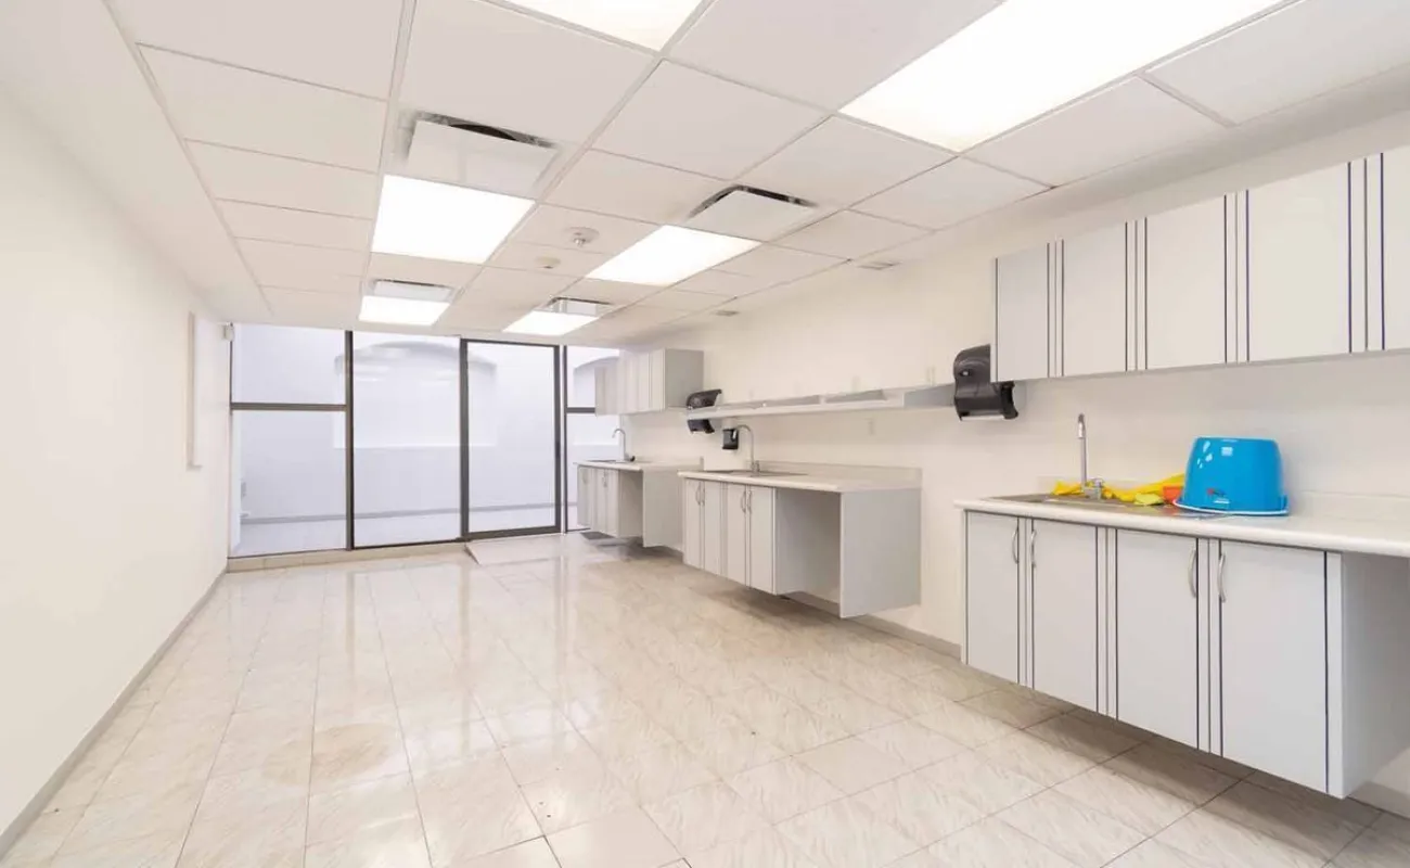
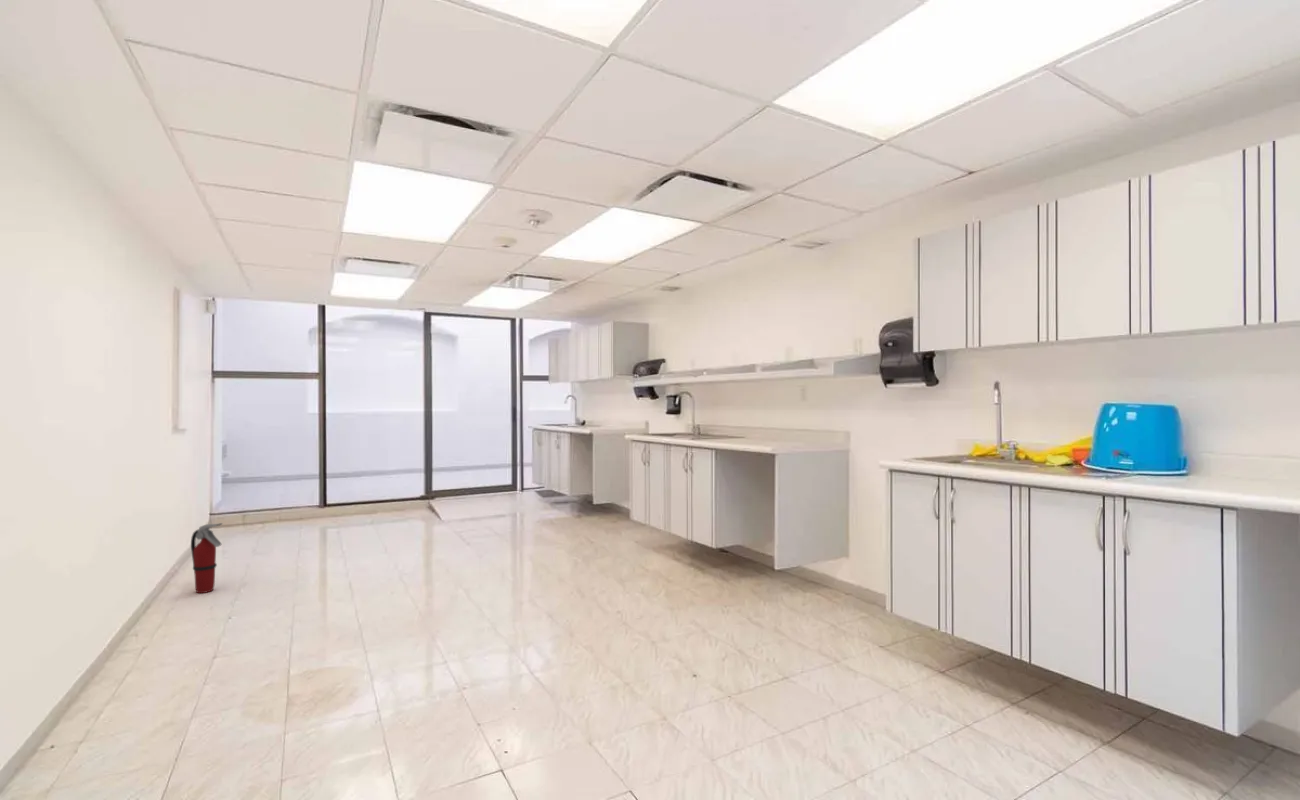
+ fire extinguisher [190,522,224,594]
